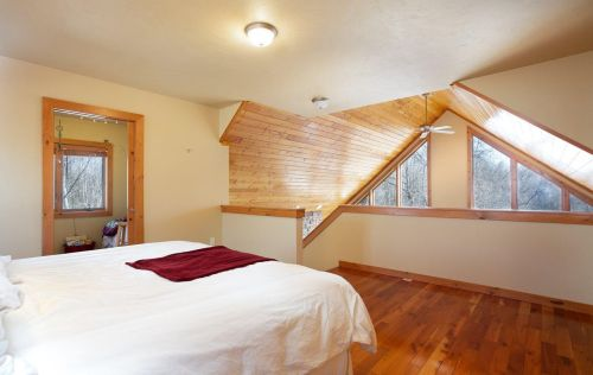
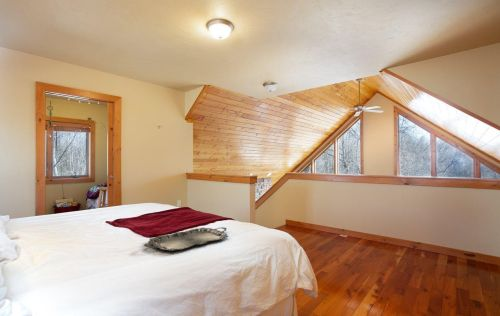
+ serving tray [143,226,229,252]
